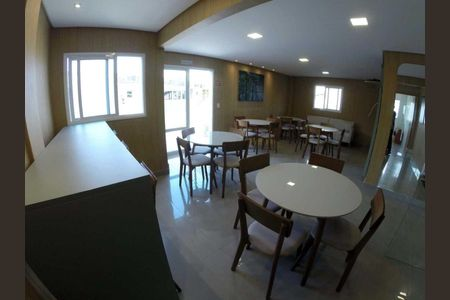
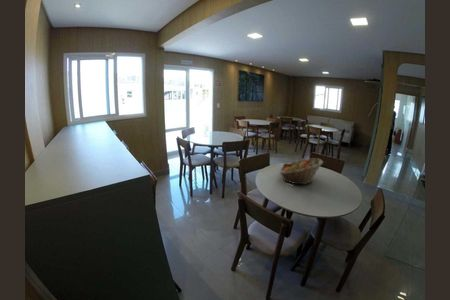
+ fruit basket [278,157,324,185]
